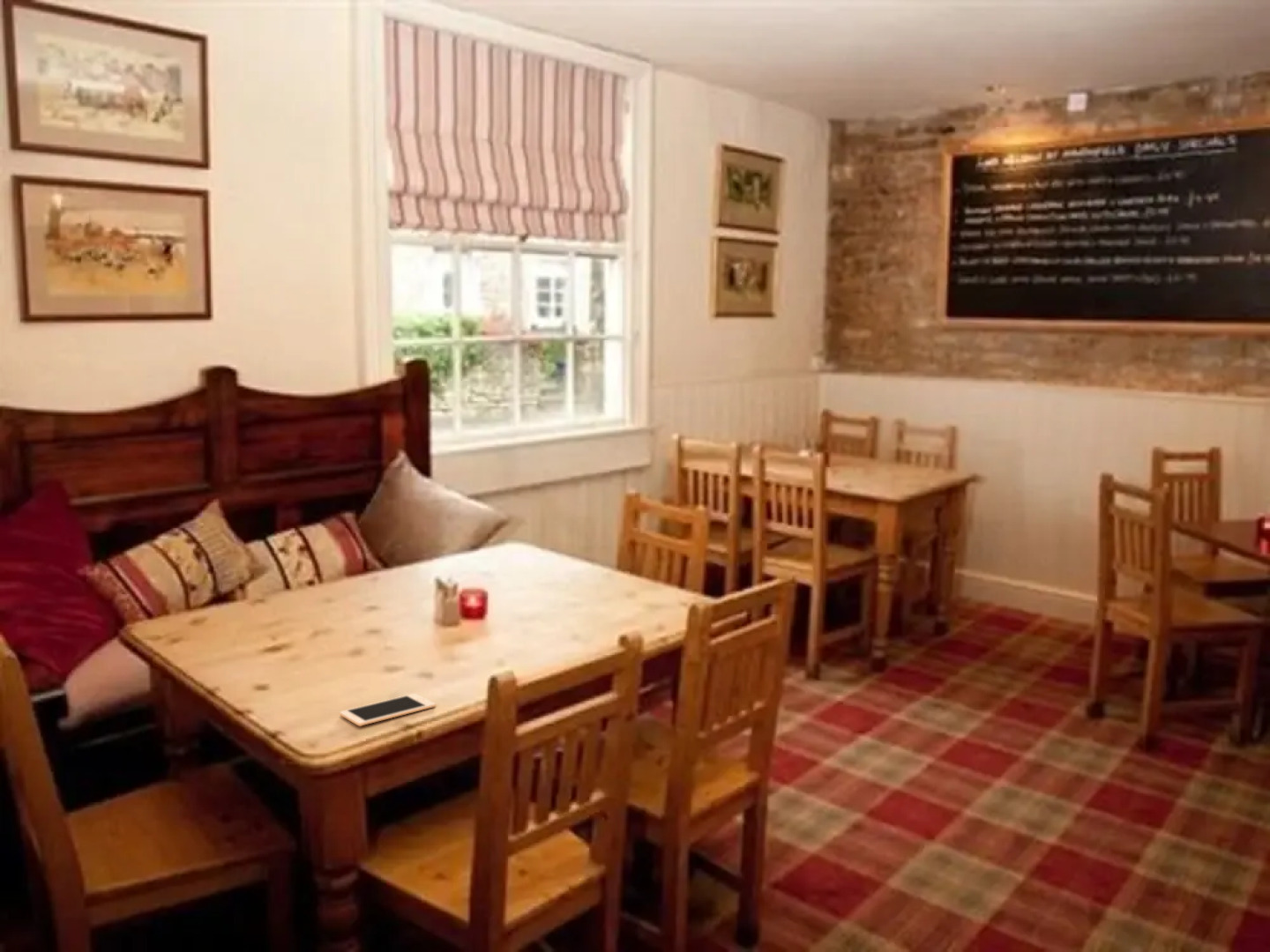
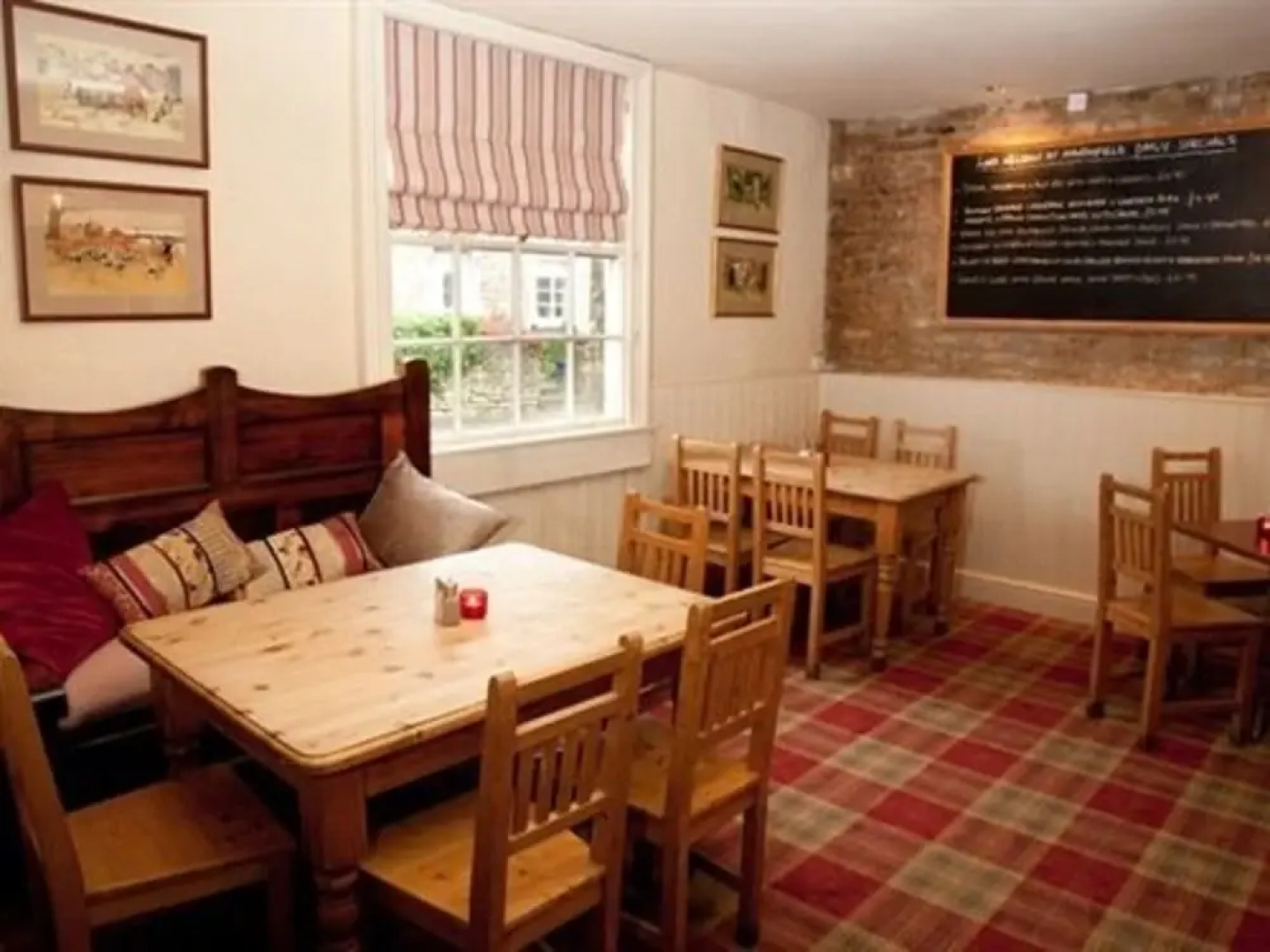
- cell phone [339,693,437,727]
